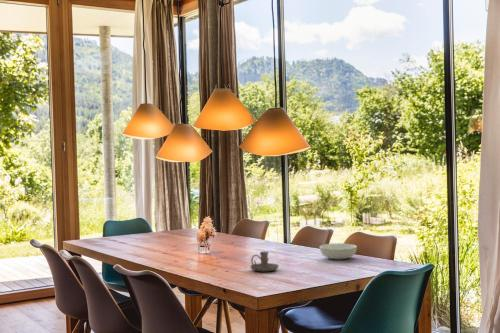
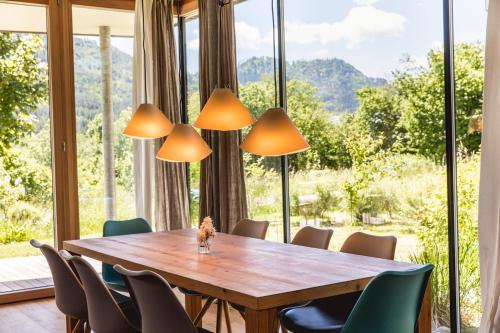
- candle holder [249,251,280,273]
- serving bowl [319,242,358,261]
